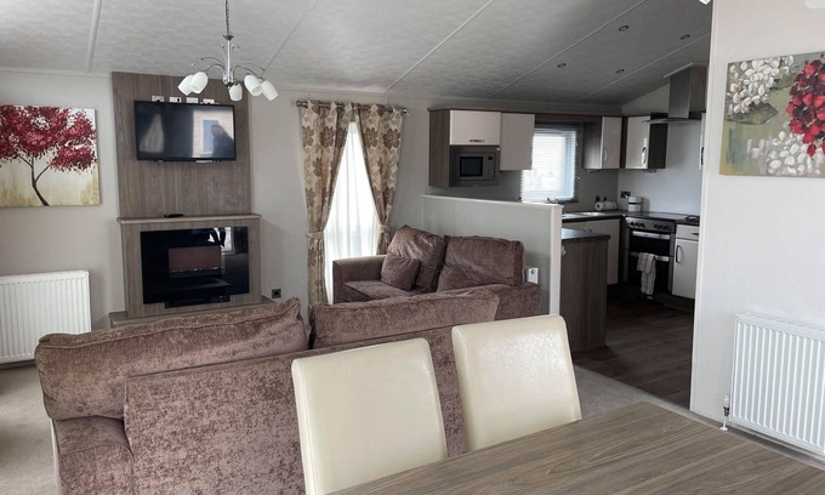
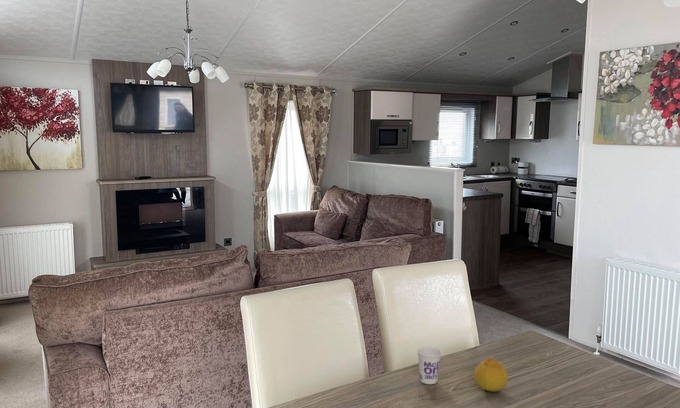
+ cup [416,346,443,385]
+ fruit [473,357,509,393]
